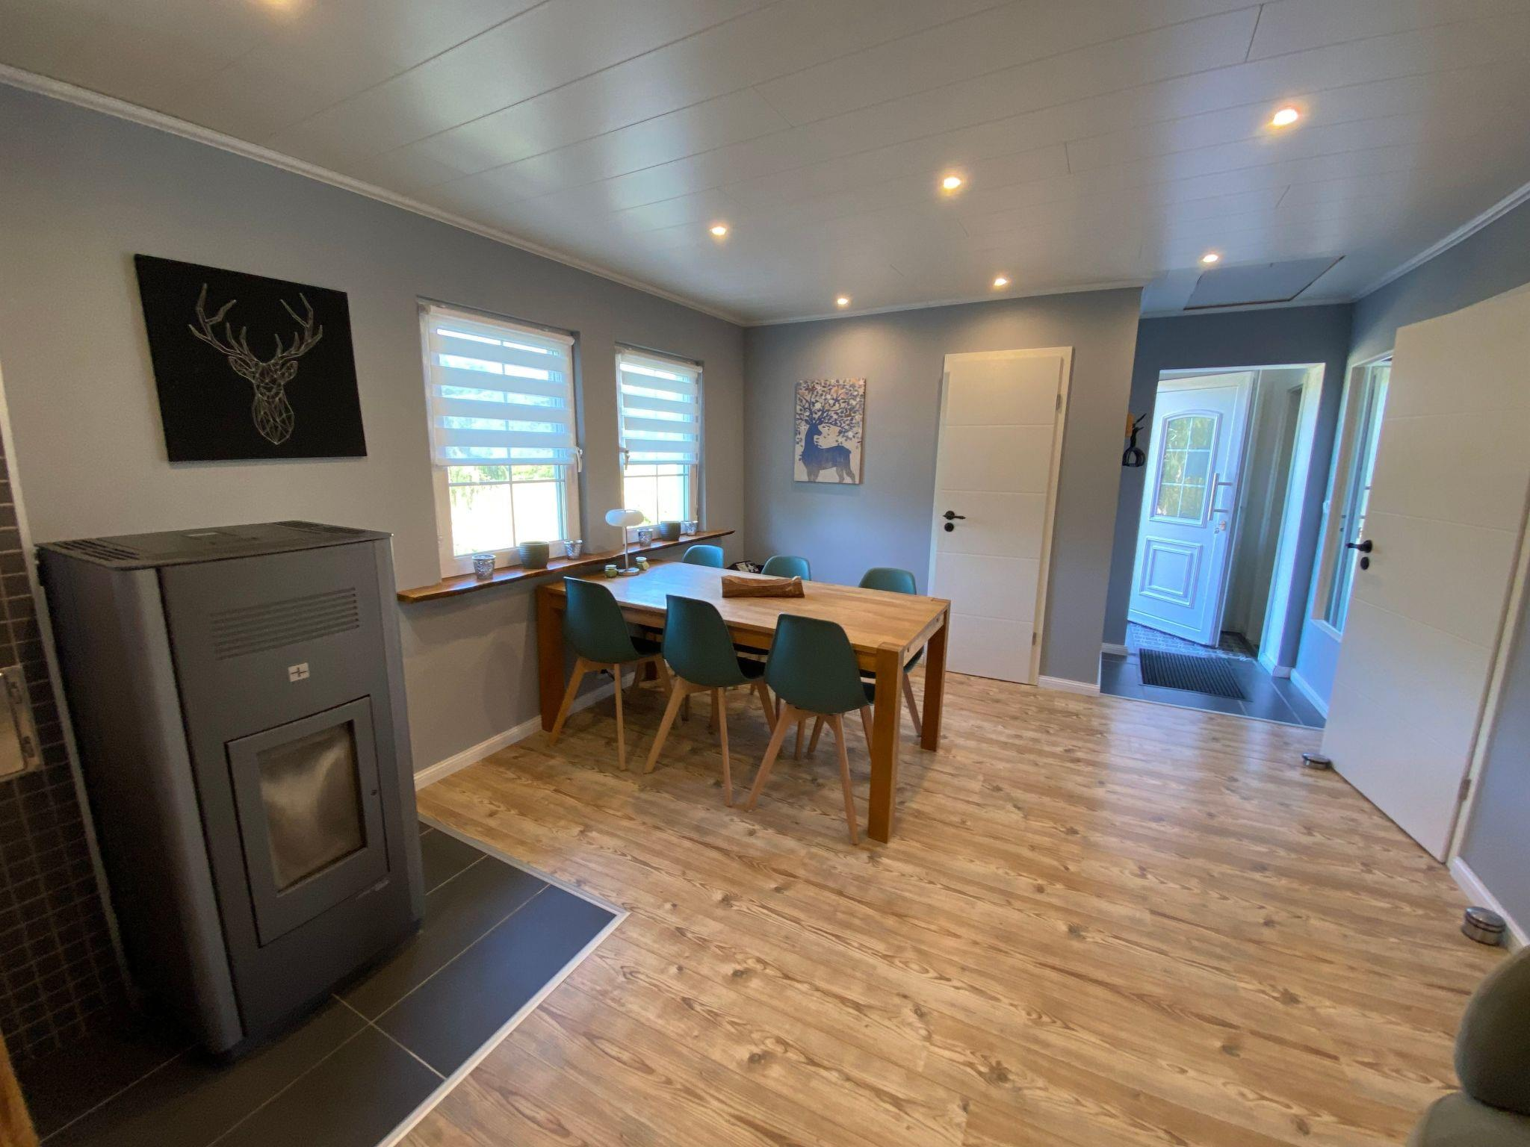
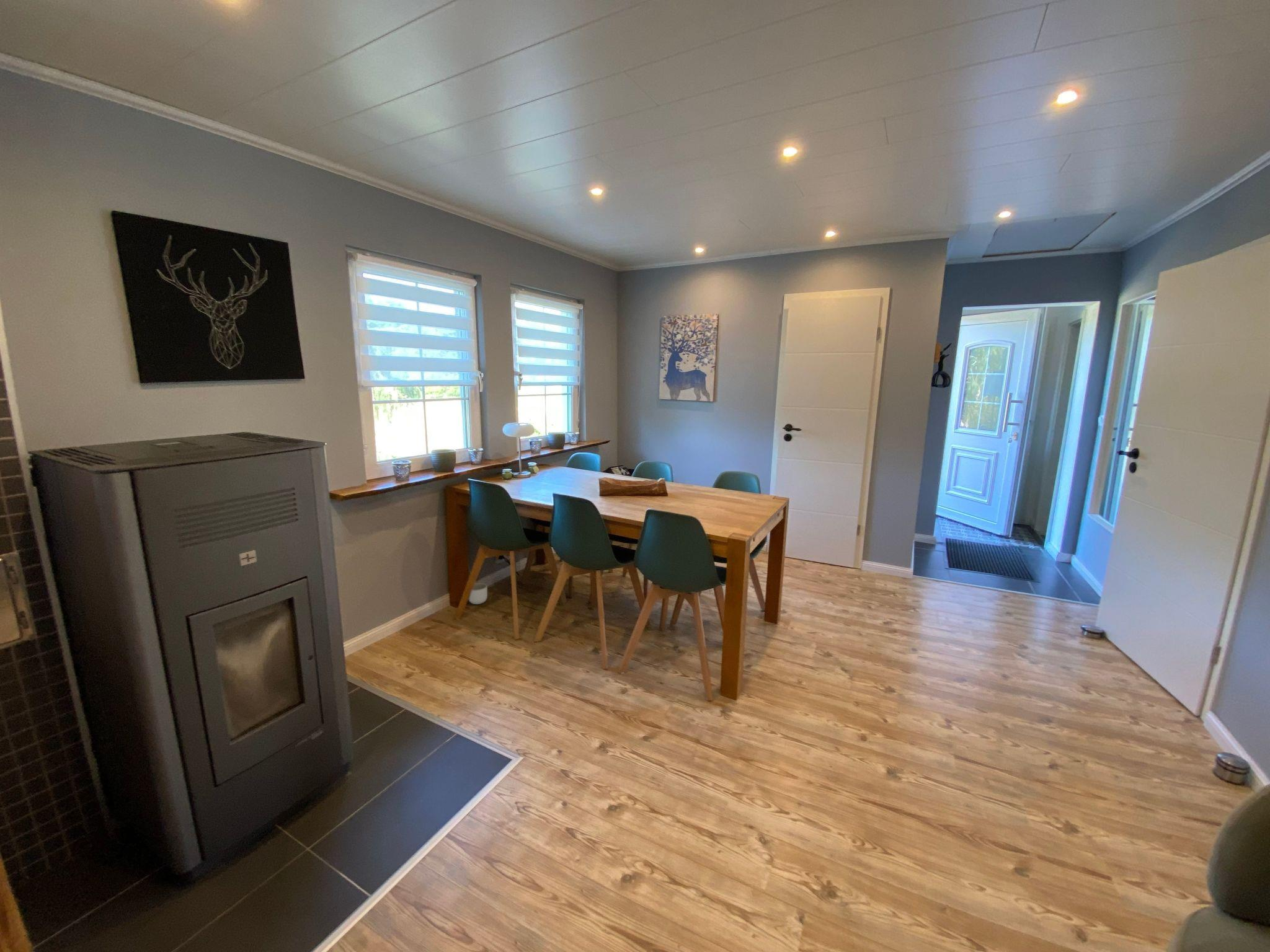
+ planter [468,583,488,605]
